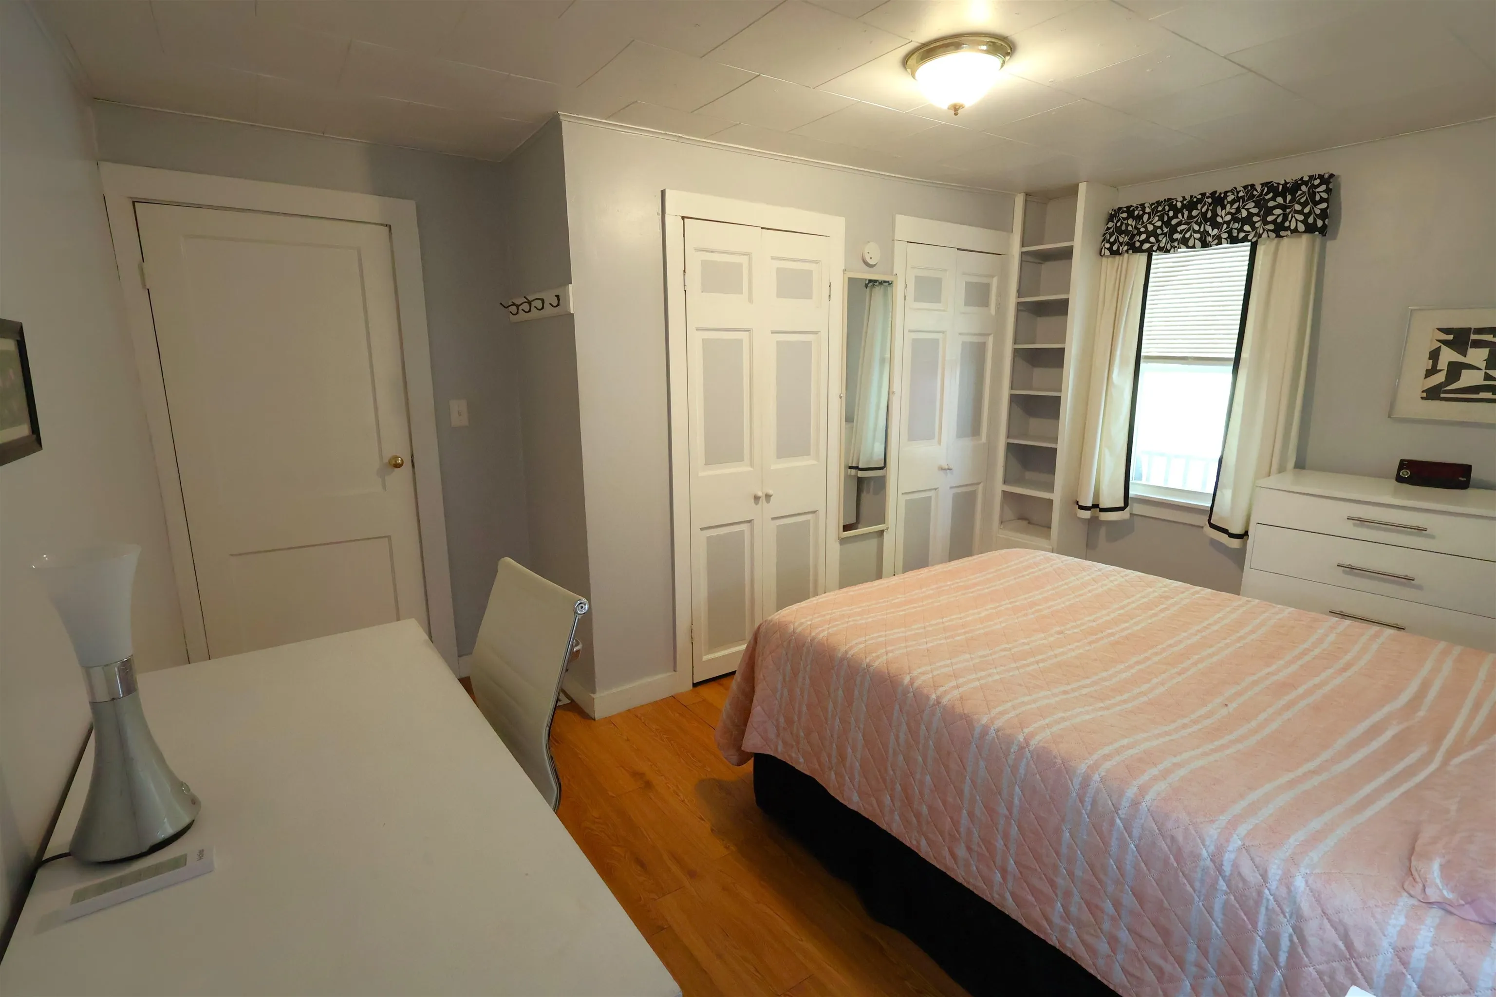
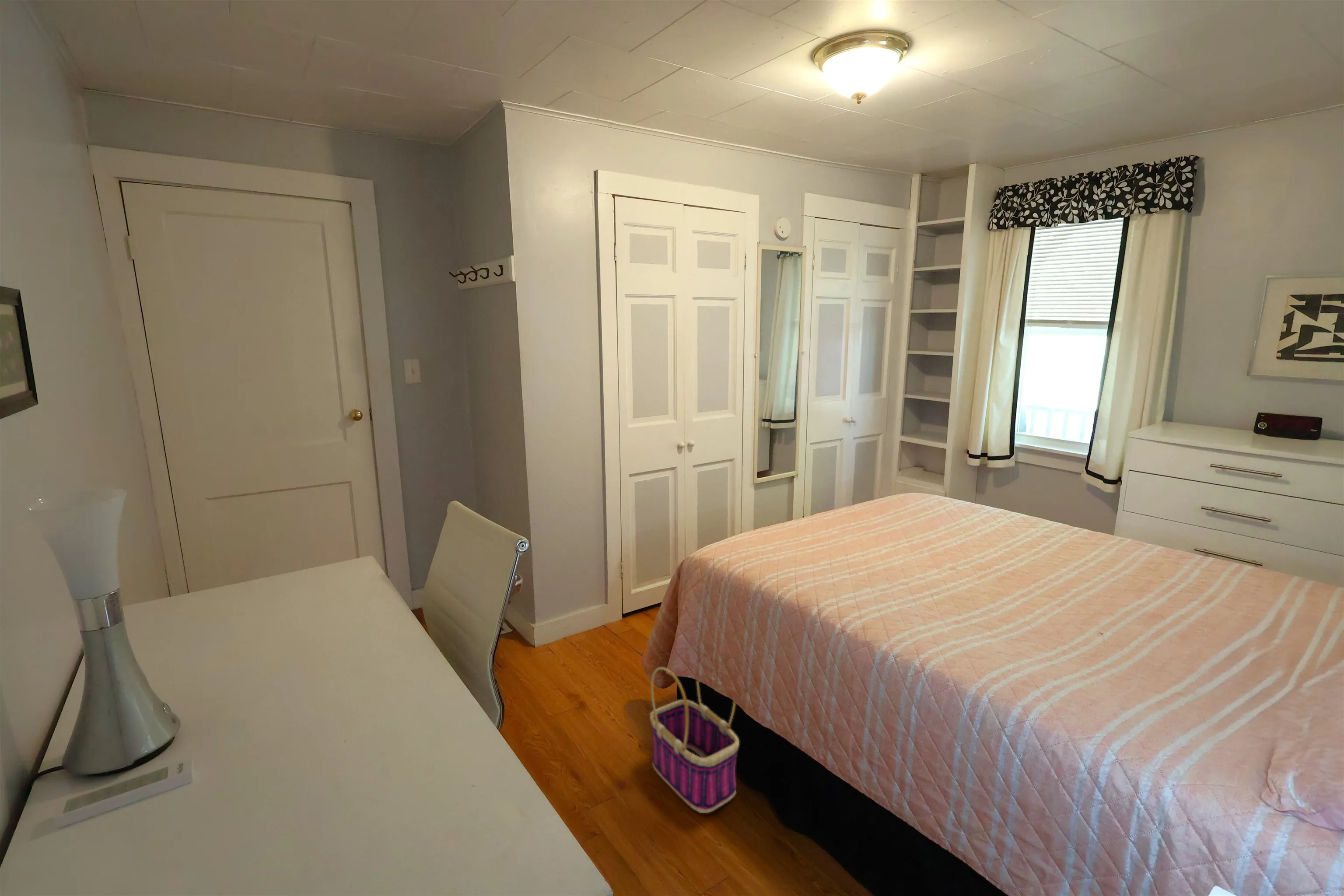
+ basket [649,666,740,814]
